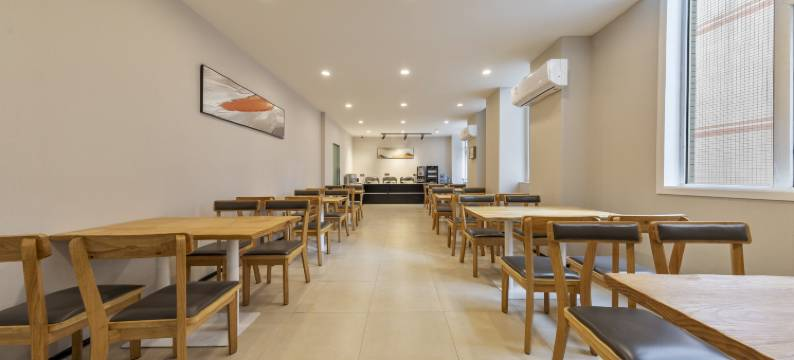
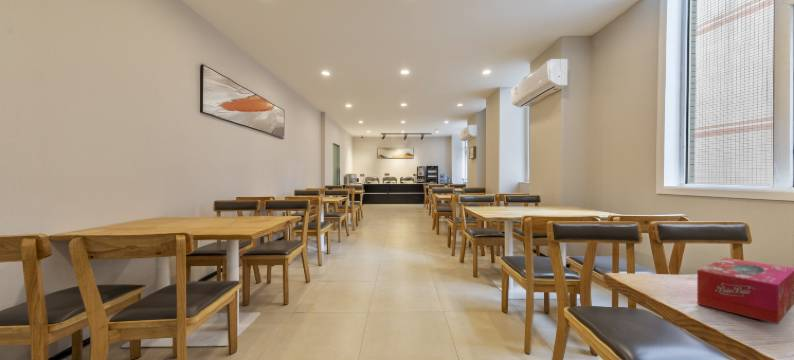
+ tissue box [696,257,794,325]
